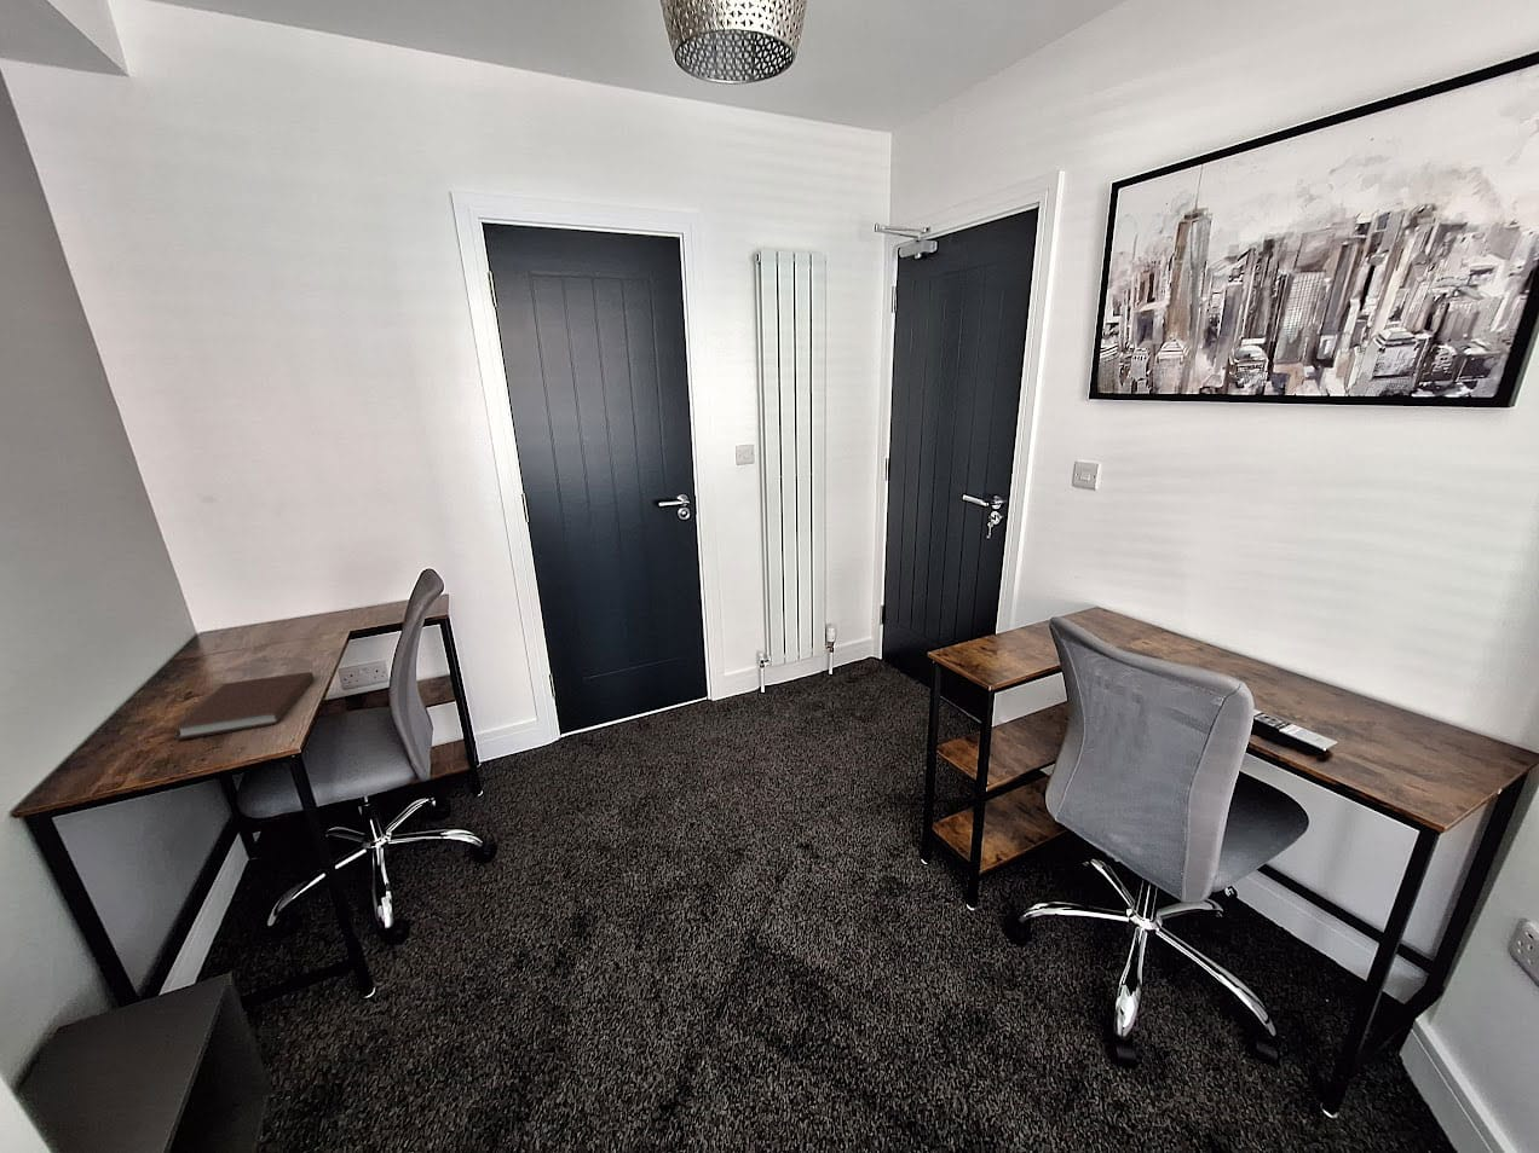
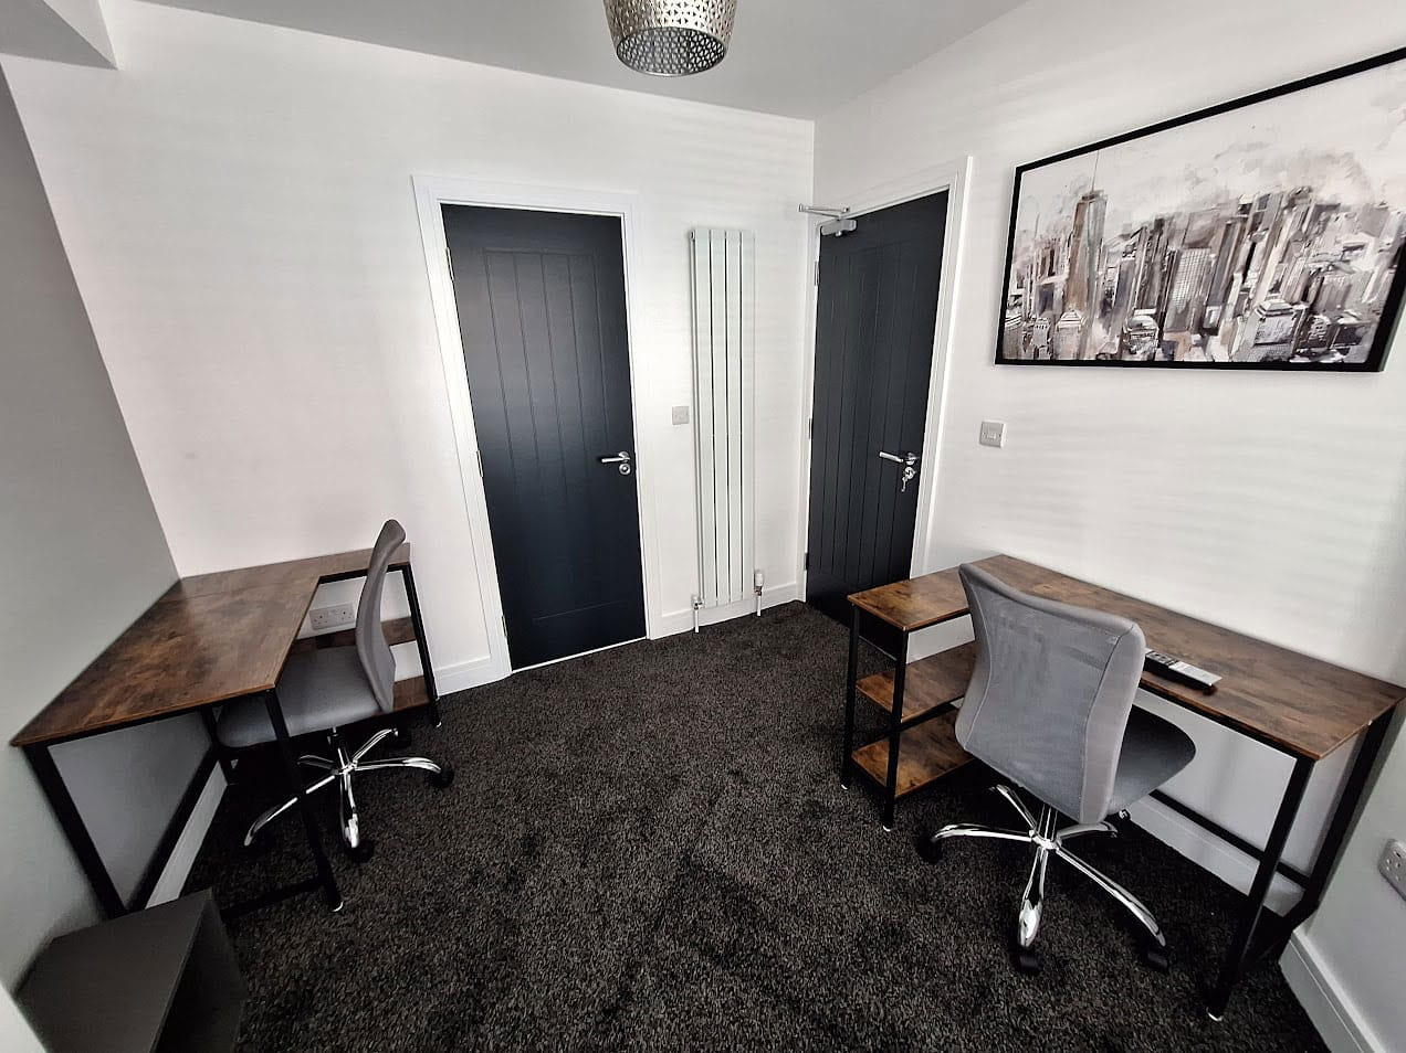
- notebook [170,671,315,742]
